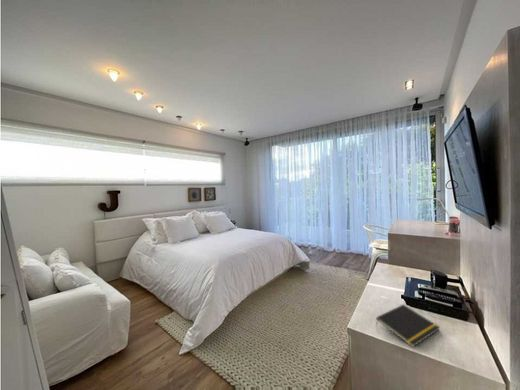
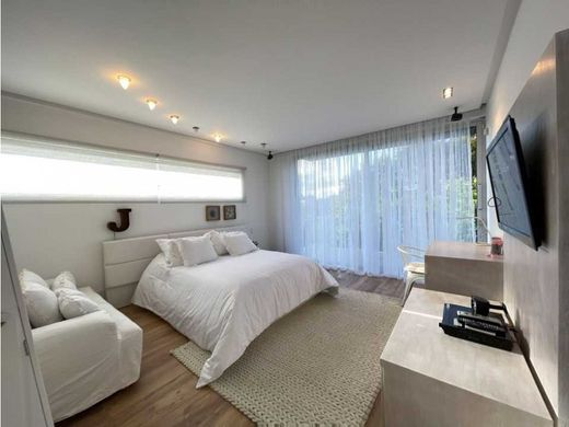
- notepad [375,304,441,348]
